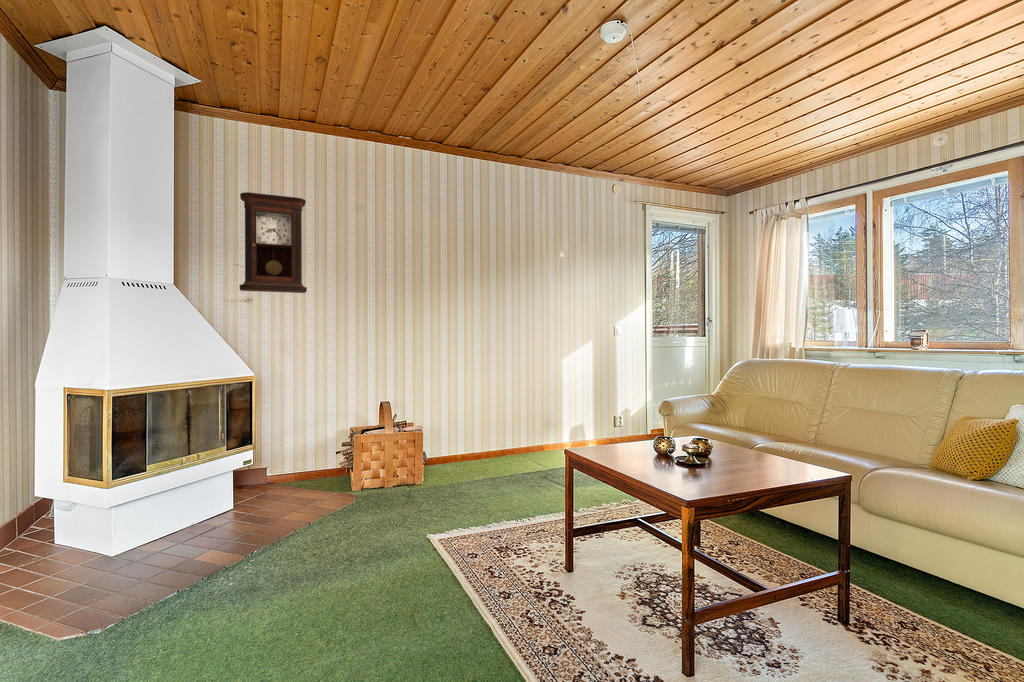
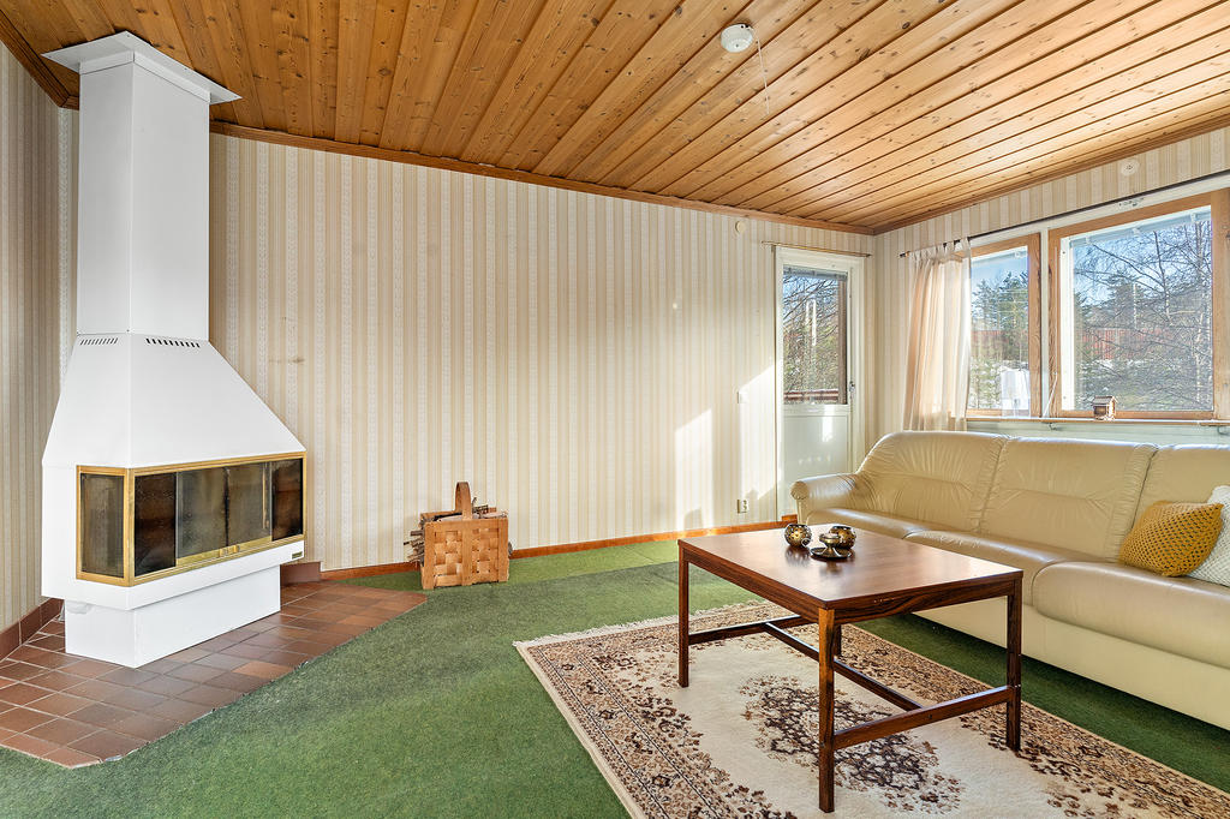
- pendulum clock [238,191,308,294]
